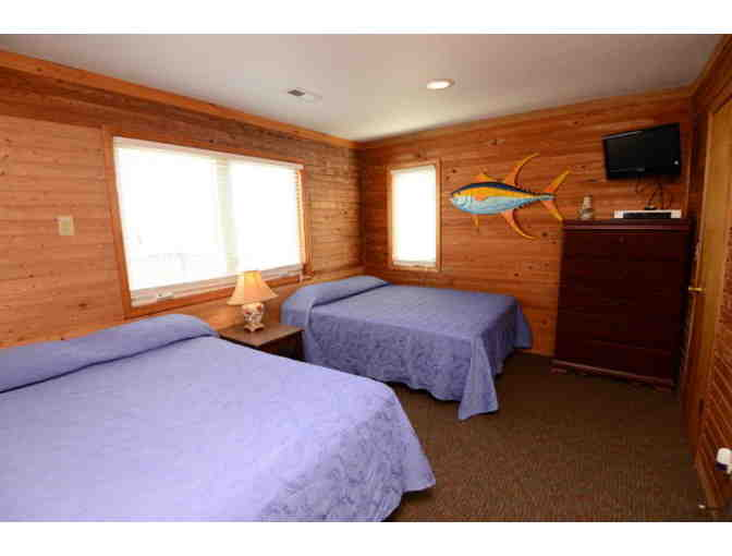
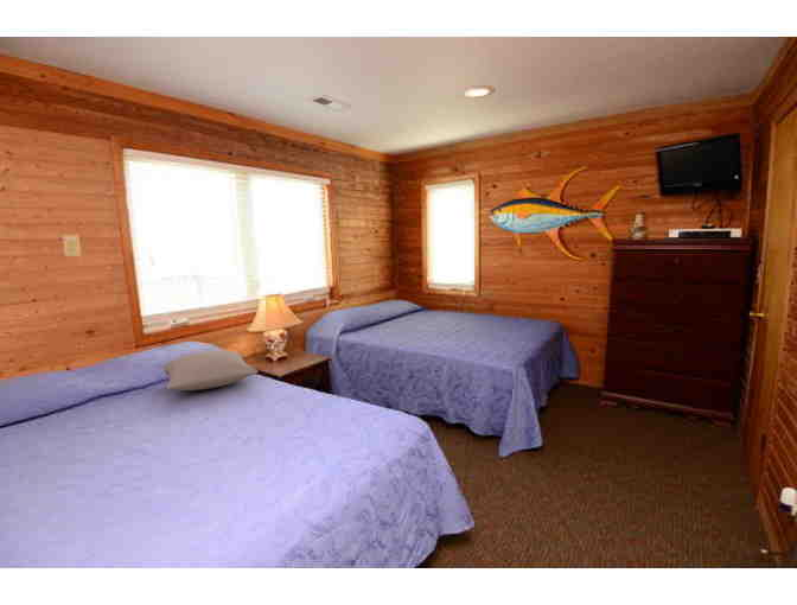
+ pillow [161,349,260,391]
